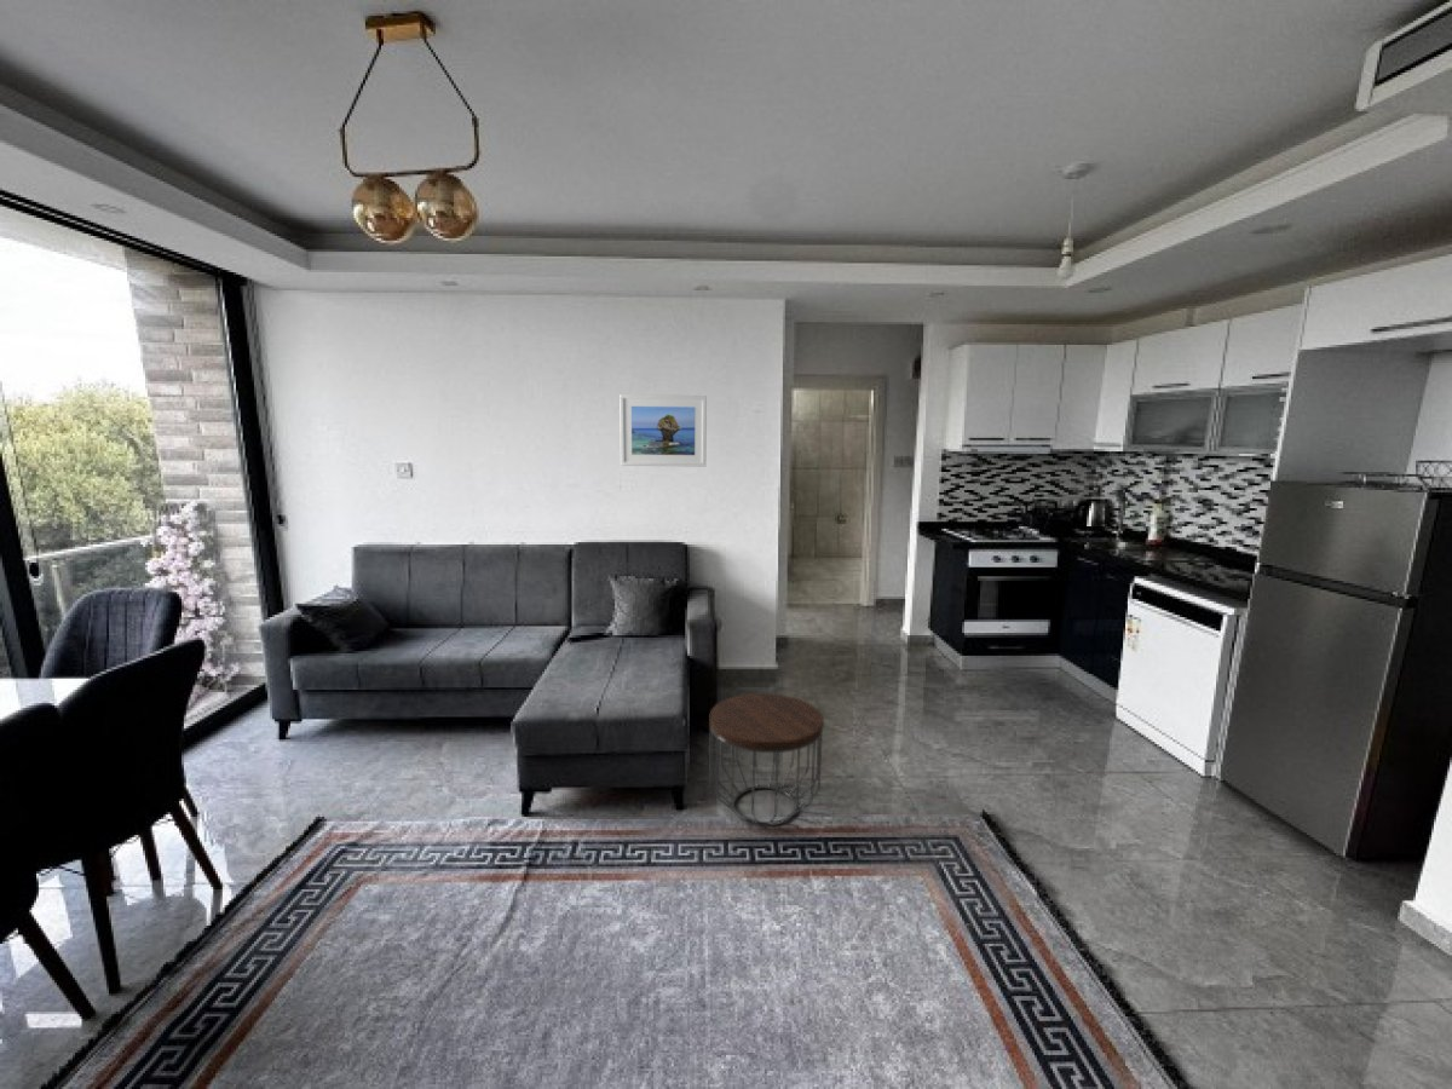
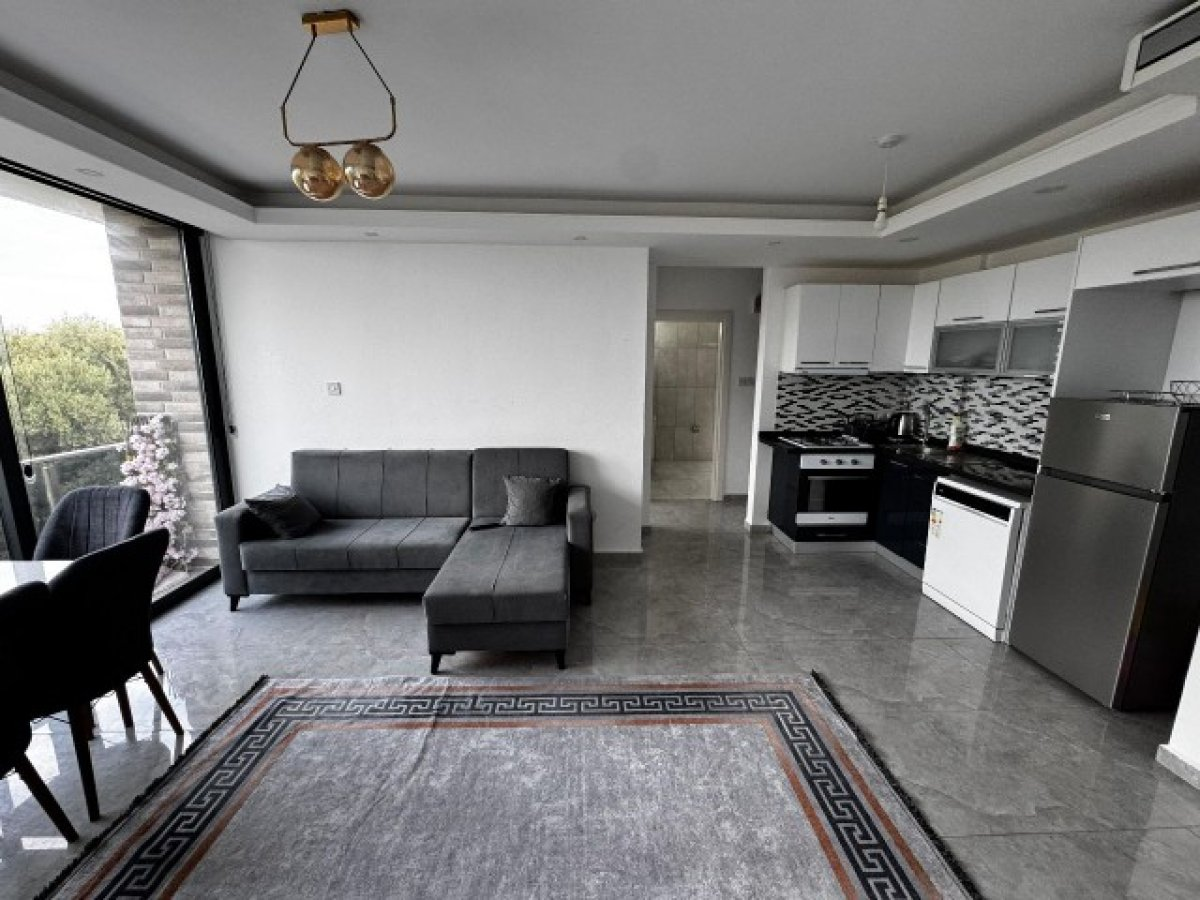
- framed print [618,393,708,468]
- side table [708,692,825,826]
